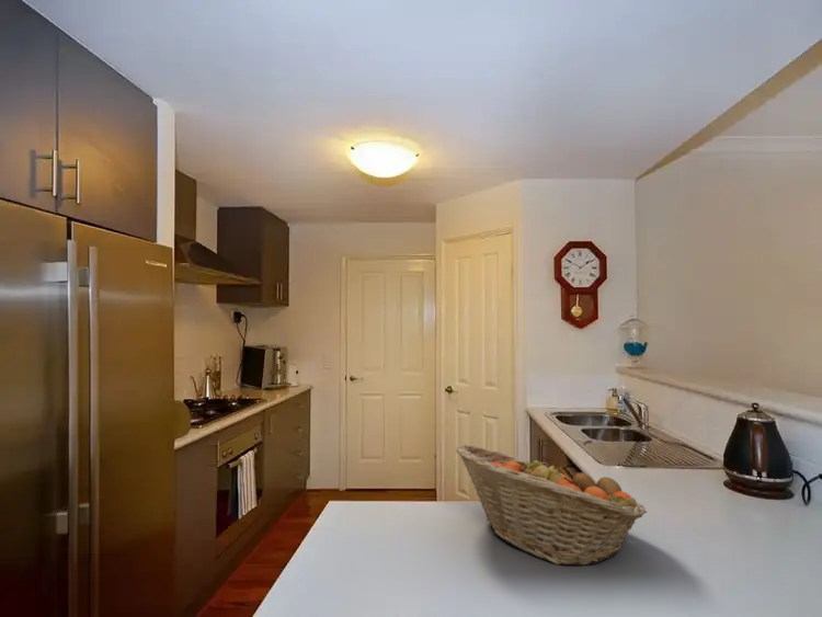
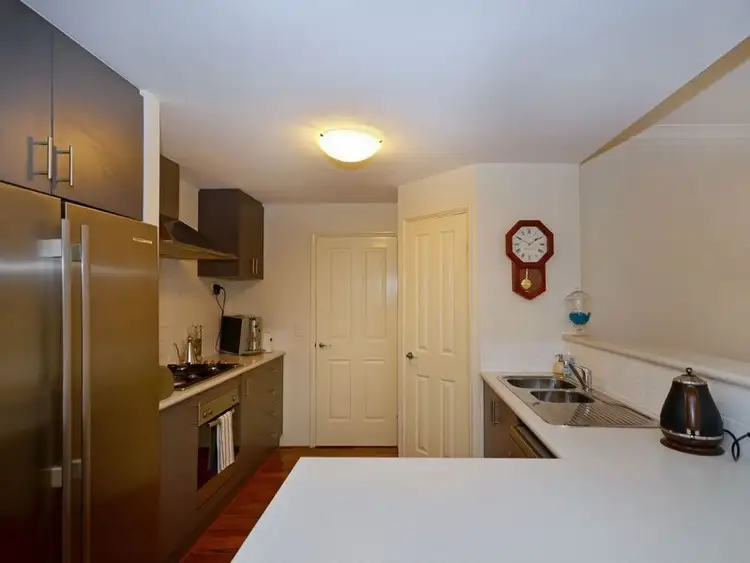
- fruit basket [455,444,648,567]
